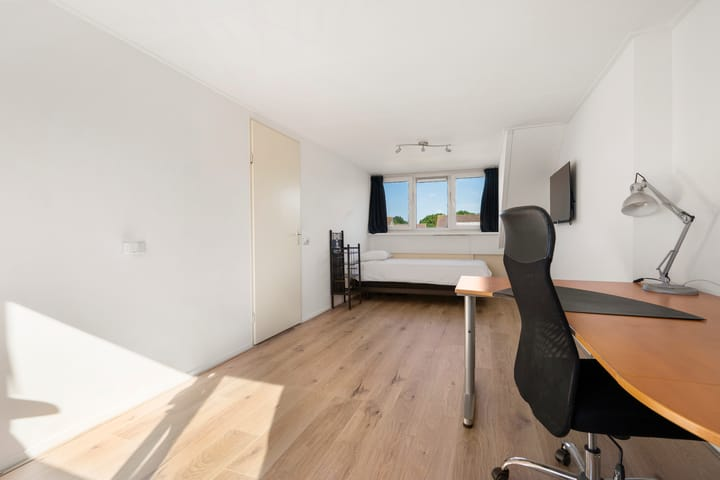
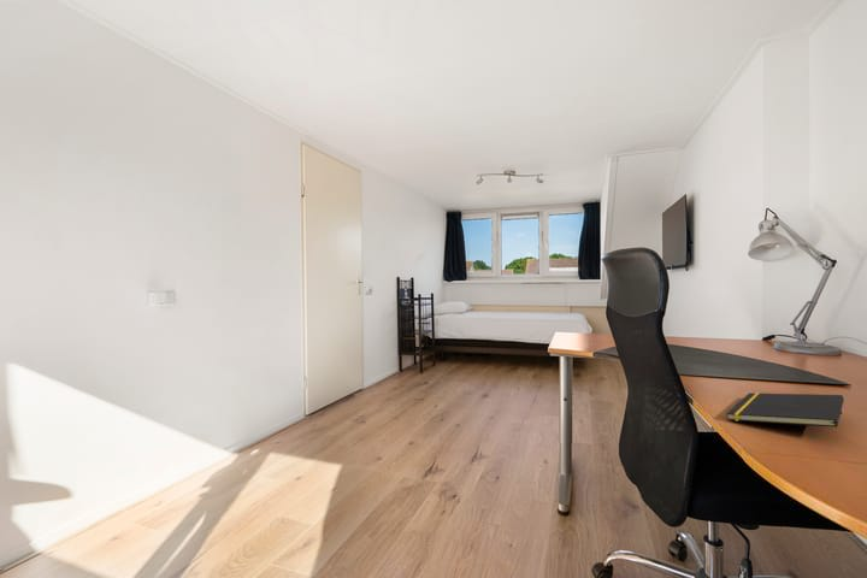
+ notepad [725,391,845,429]
